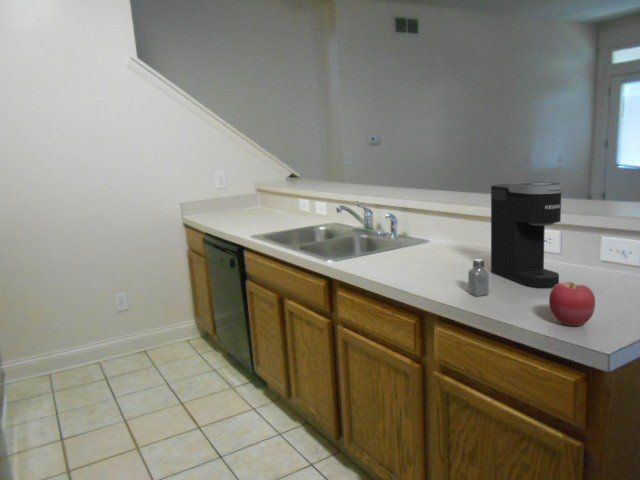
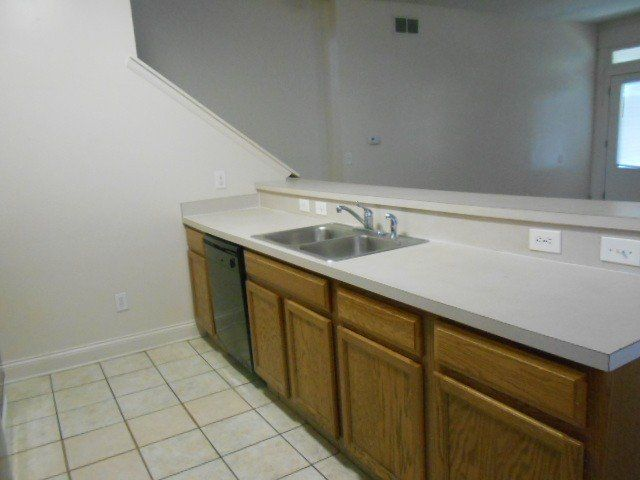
- saltshaker [467,258,490,297]
- apple [548,281,596,327]
- coffee maker [490,181,564,288]
